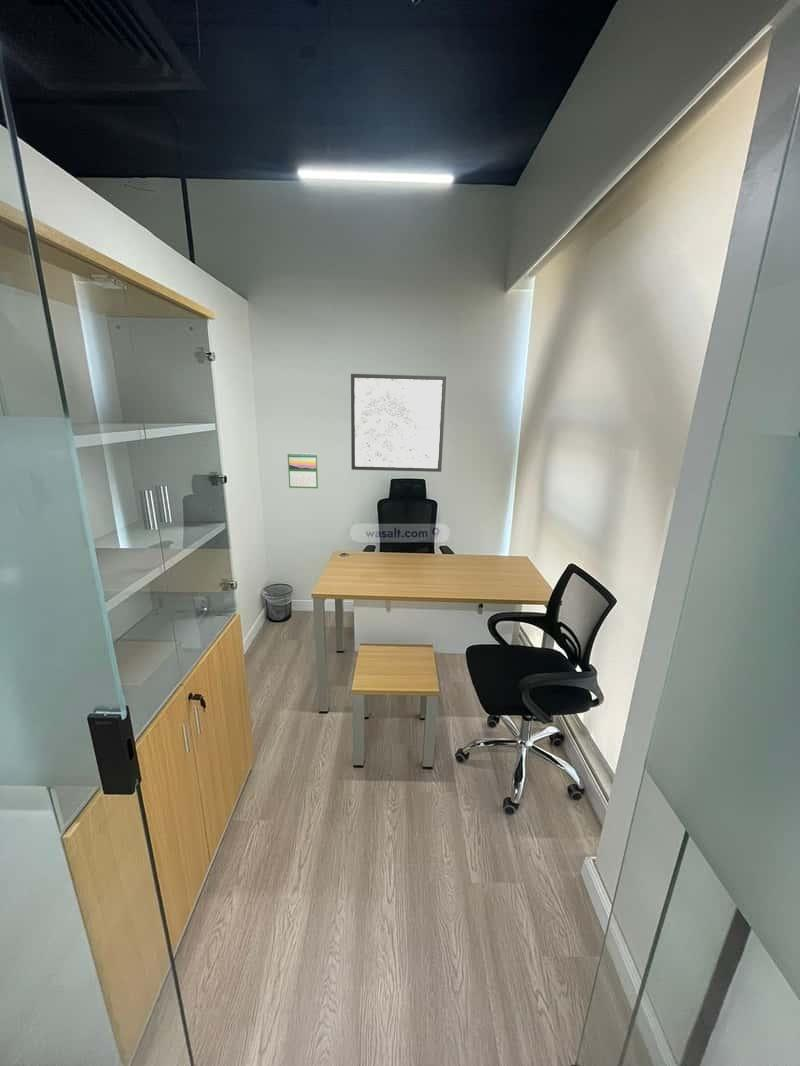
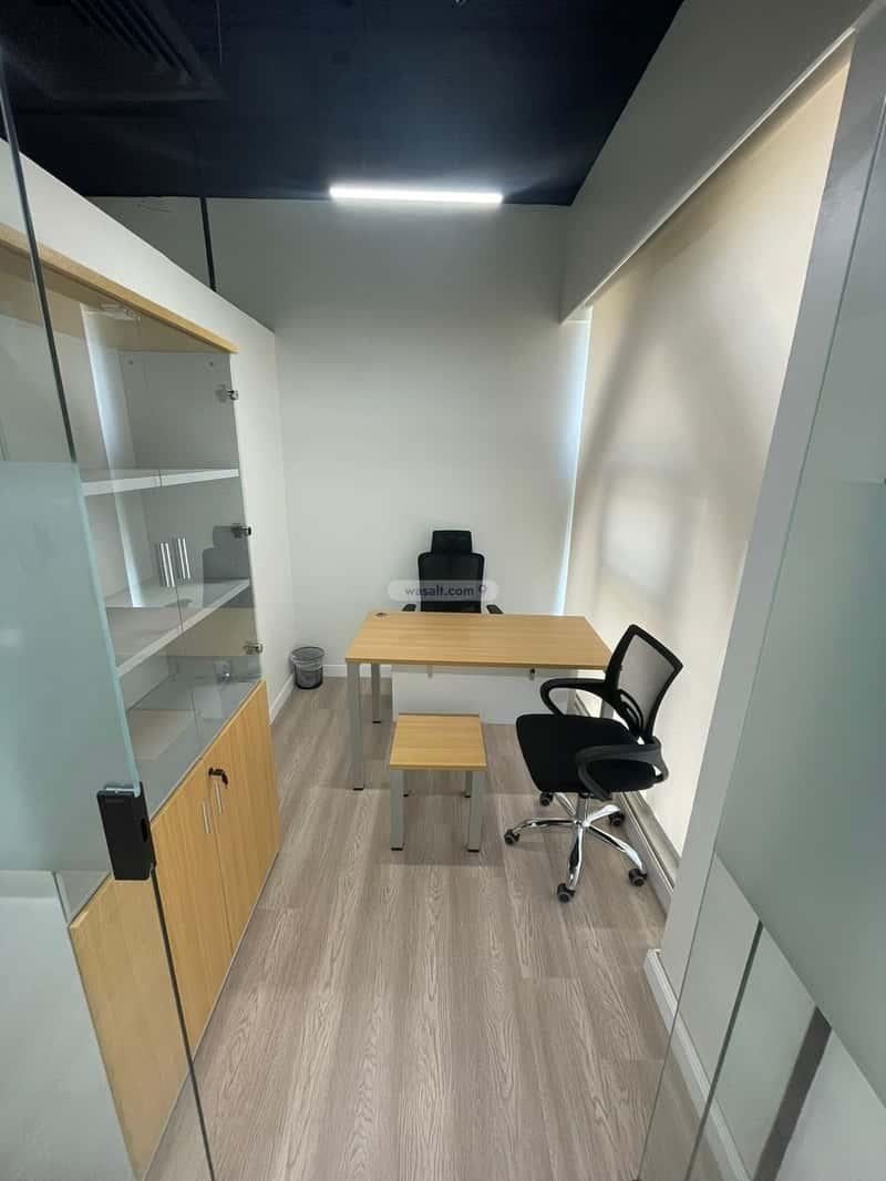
- calendar [287,452,319,489]
- wall art [350,373,447,473]
